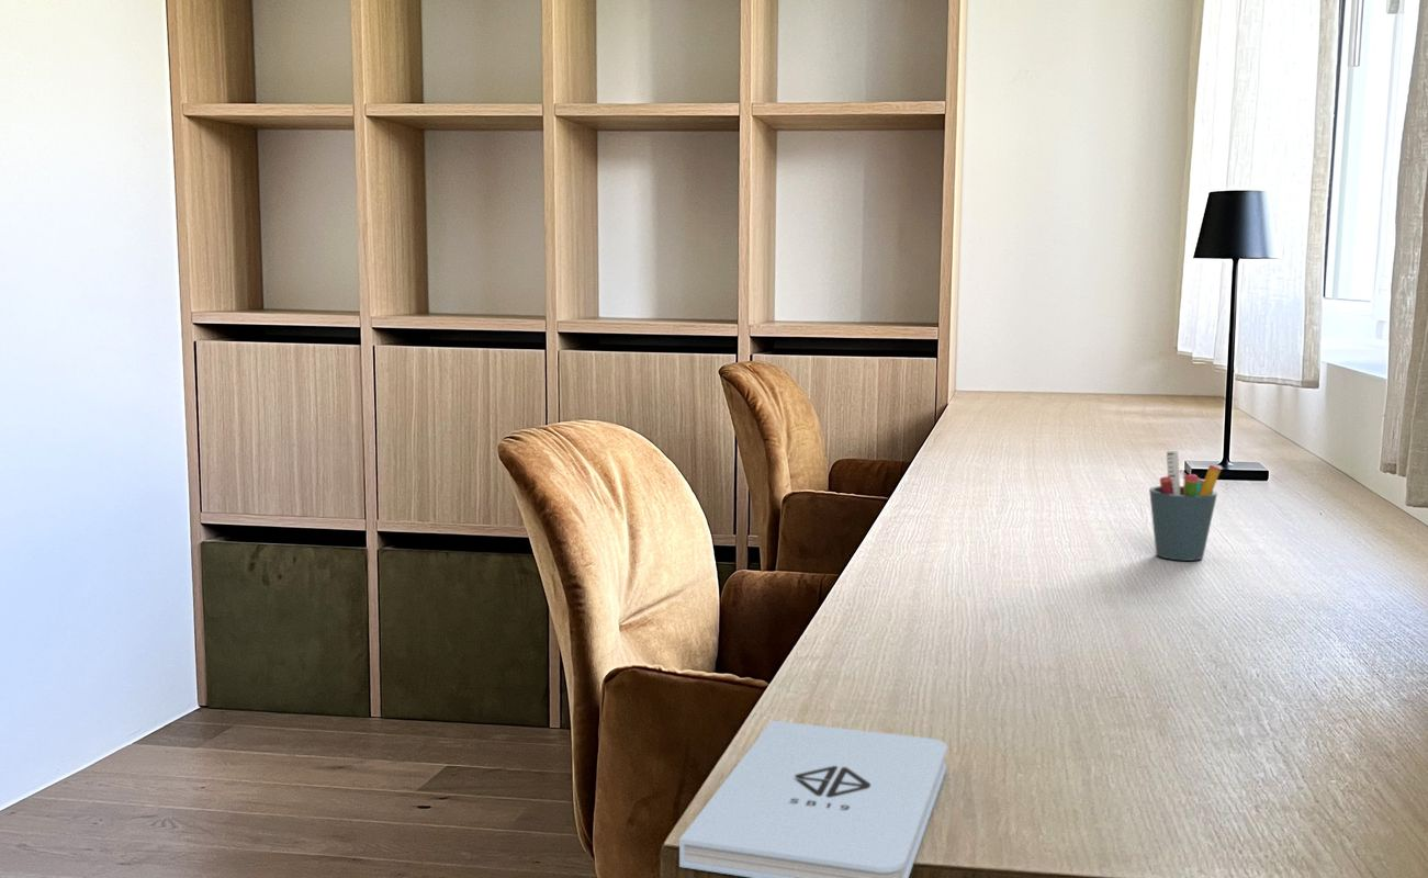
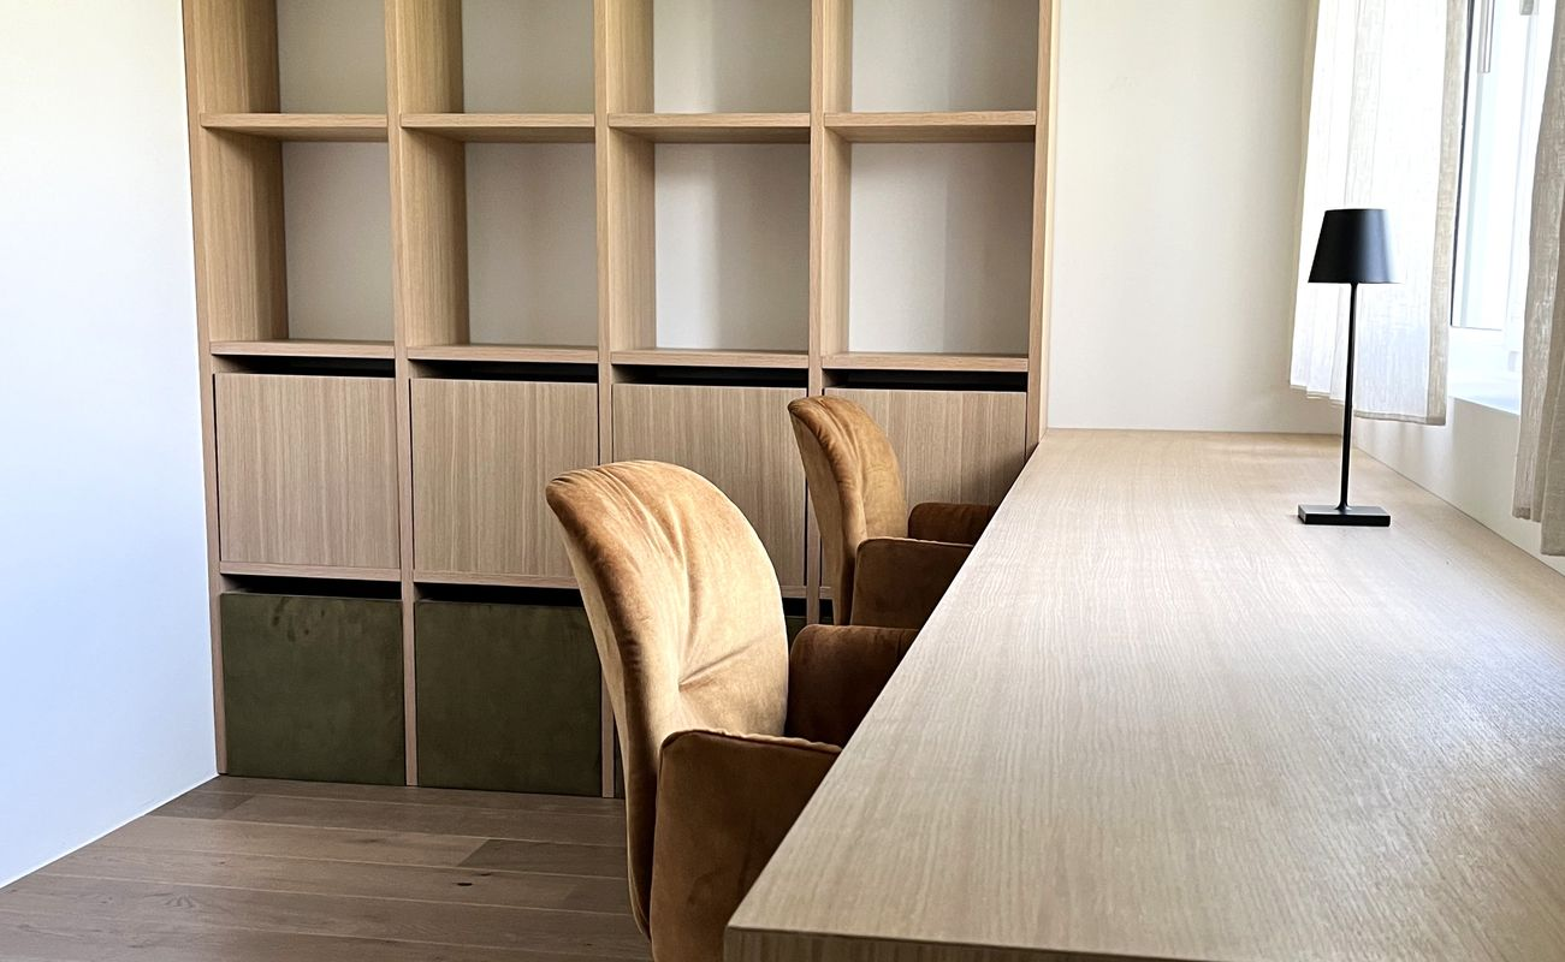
- notepad [678,719,948,878]
- pen holder [1148,450,1222,562]
